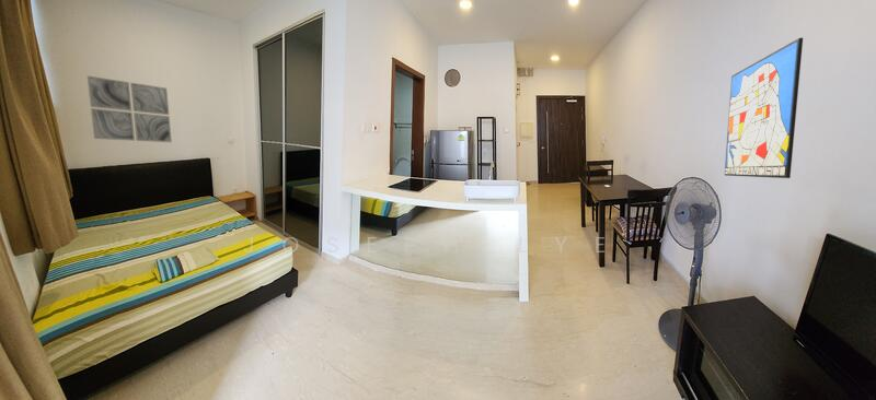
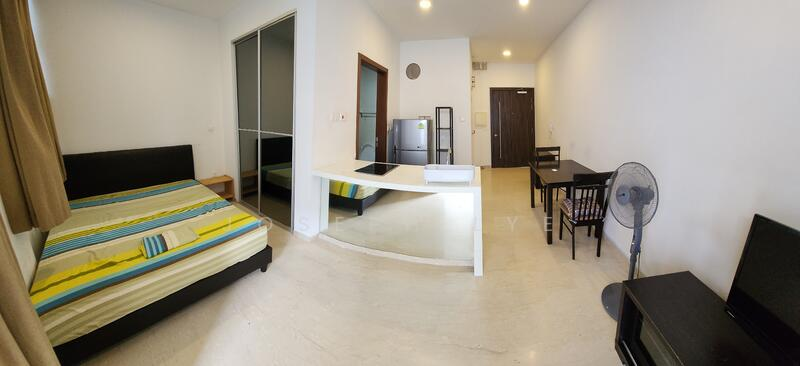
- wall art [724,37,804,179]
- wall art [87,74,173,143]
